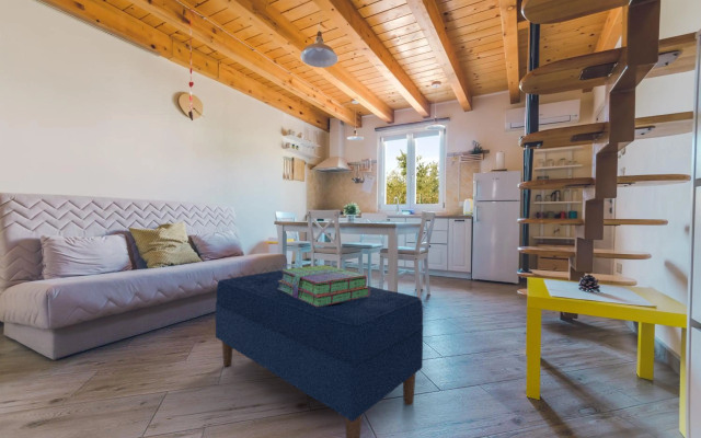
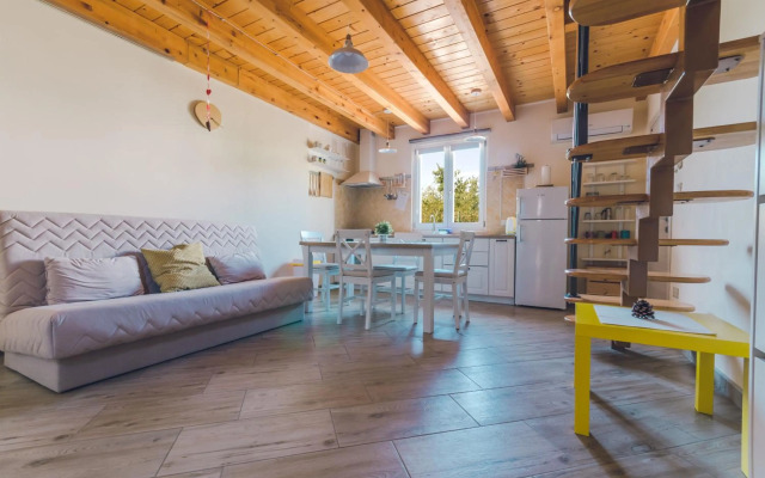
- bench [215,269,425,438]
- stack of books [278,264,370,307]
